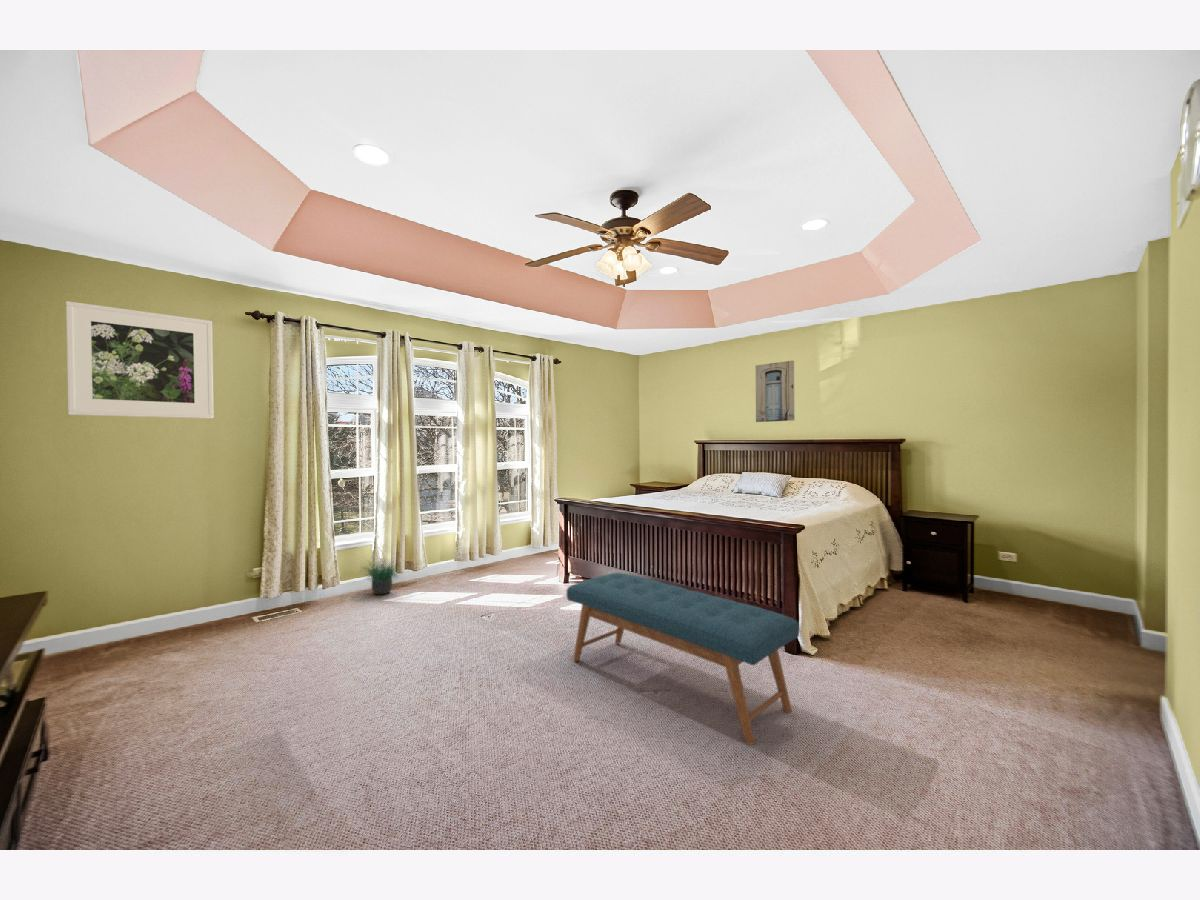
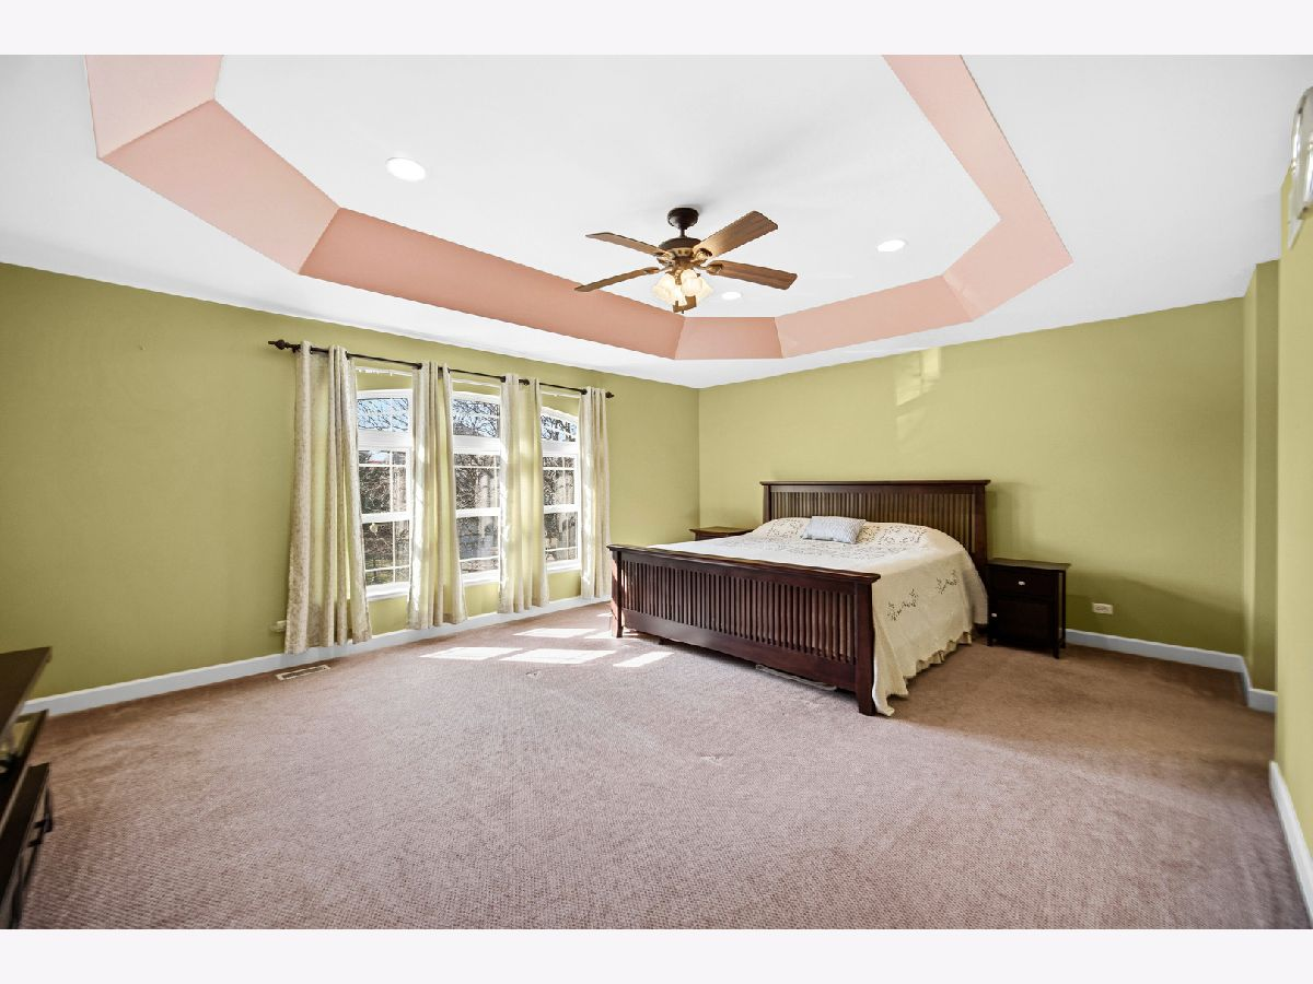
- bench [566,572,801,746]
- wall art [755,360,795,423]
- potted plant [359,553,401,596]
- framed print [65,300,215,419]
